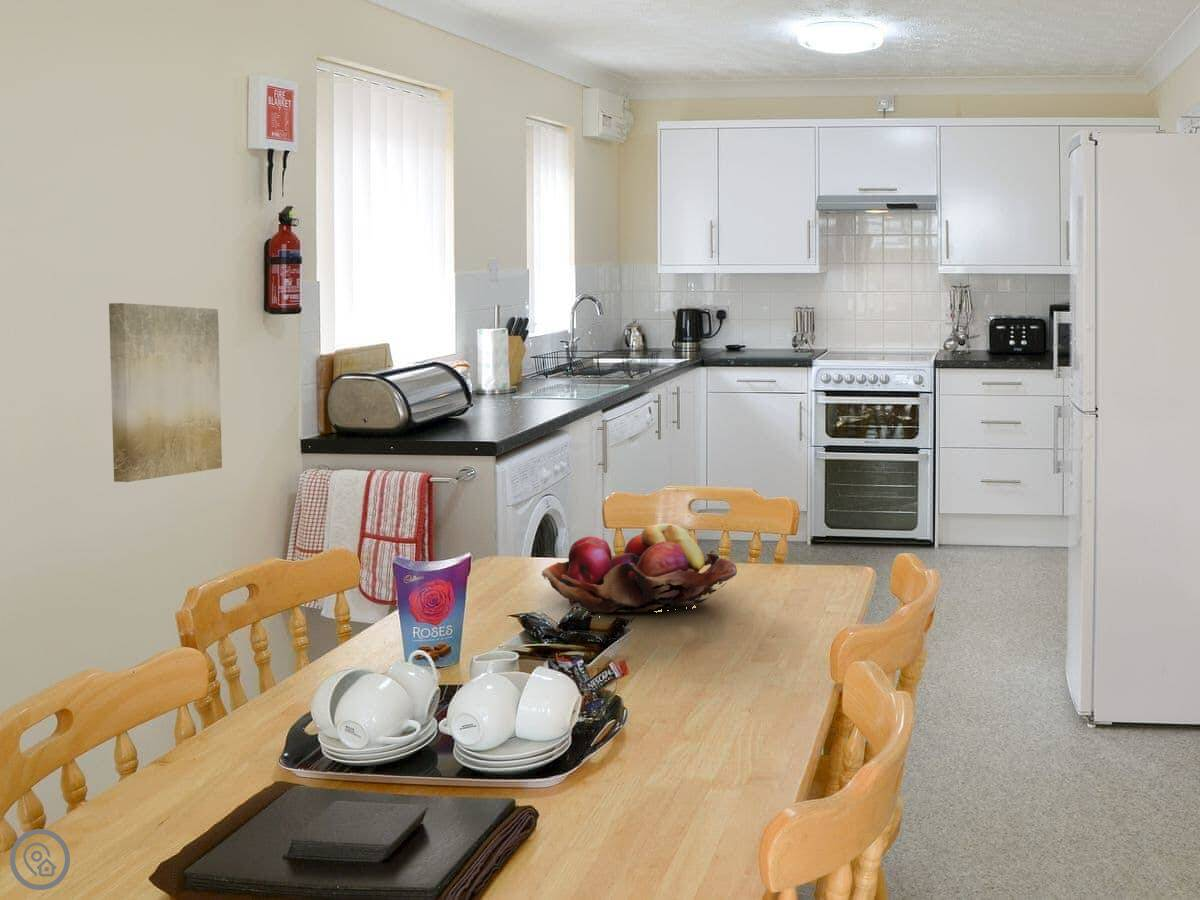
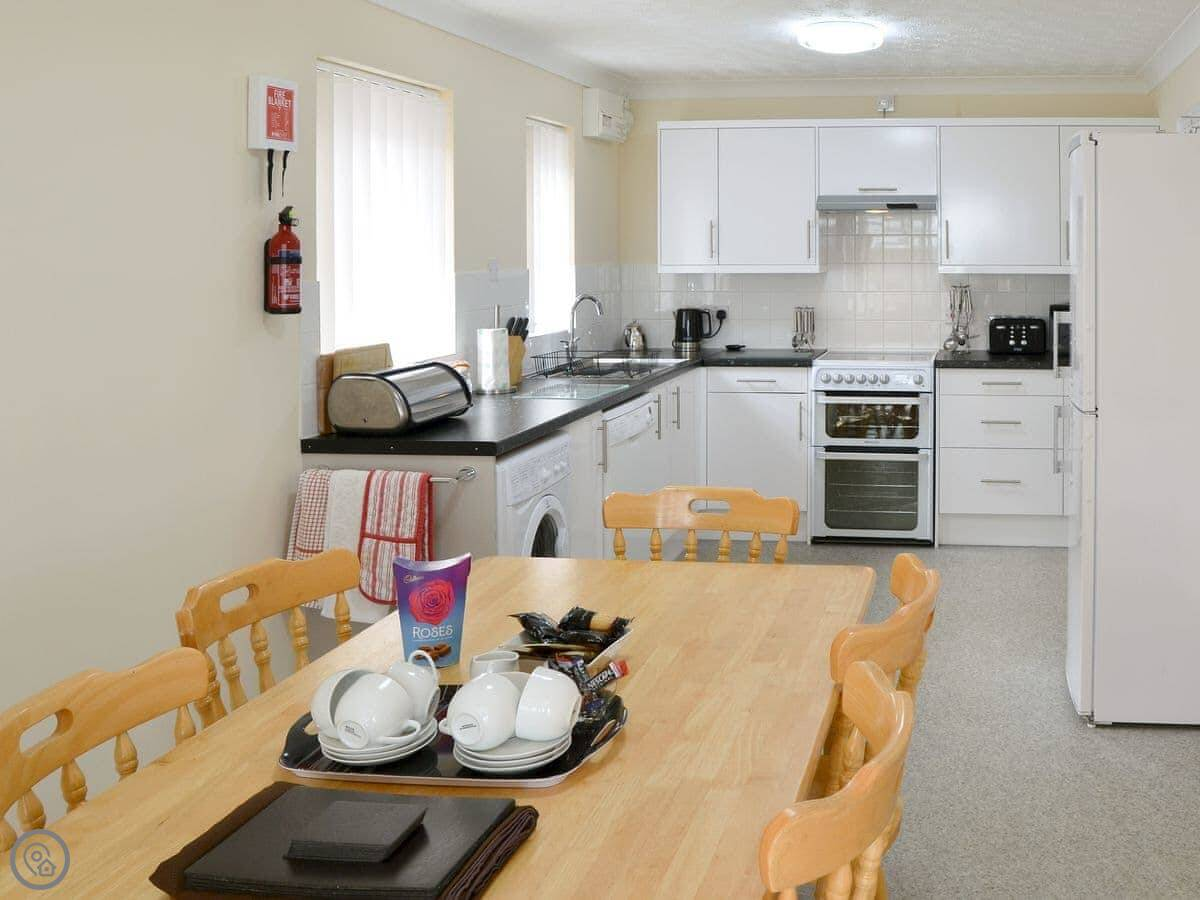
- fruit basket [541,523,738,613]
- wall art [108,302,223,483]
